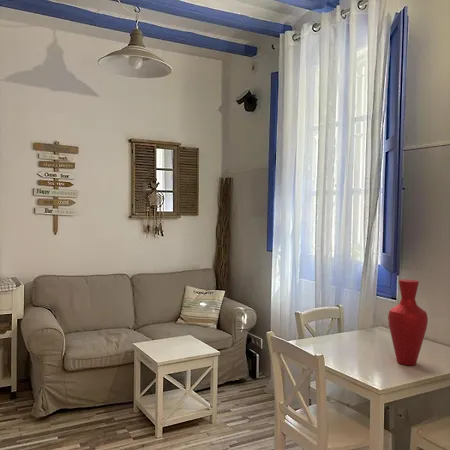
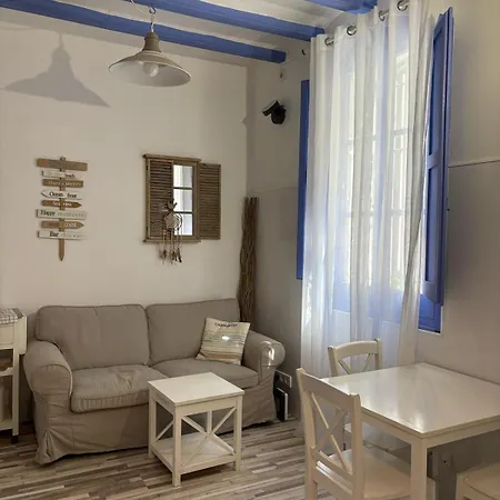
- vase [387,278,429,366]
